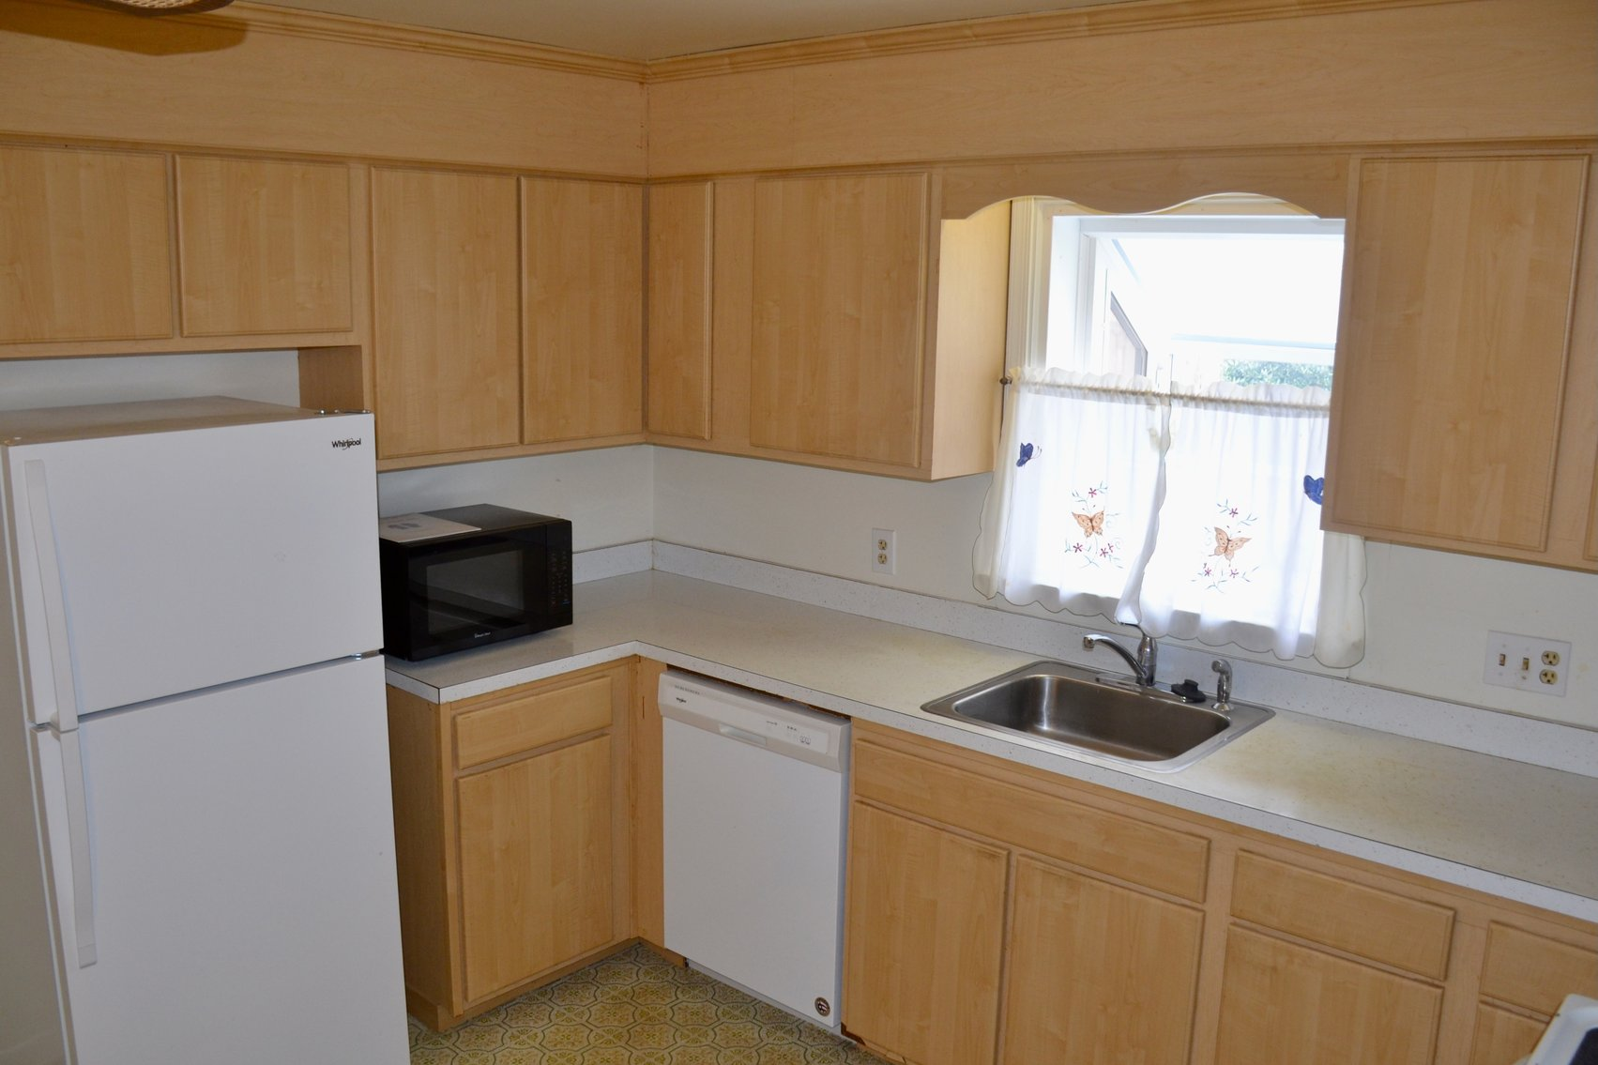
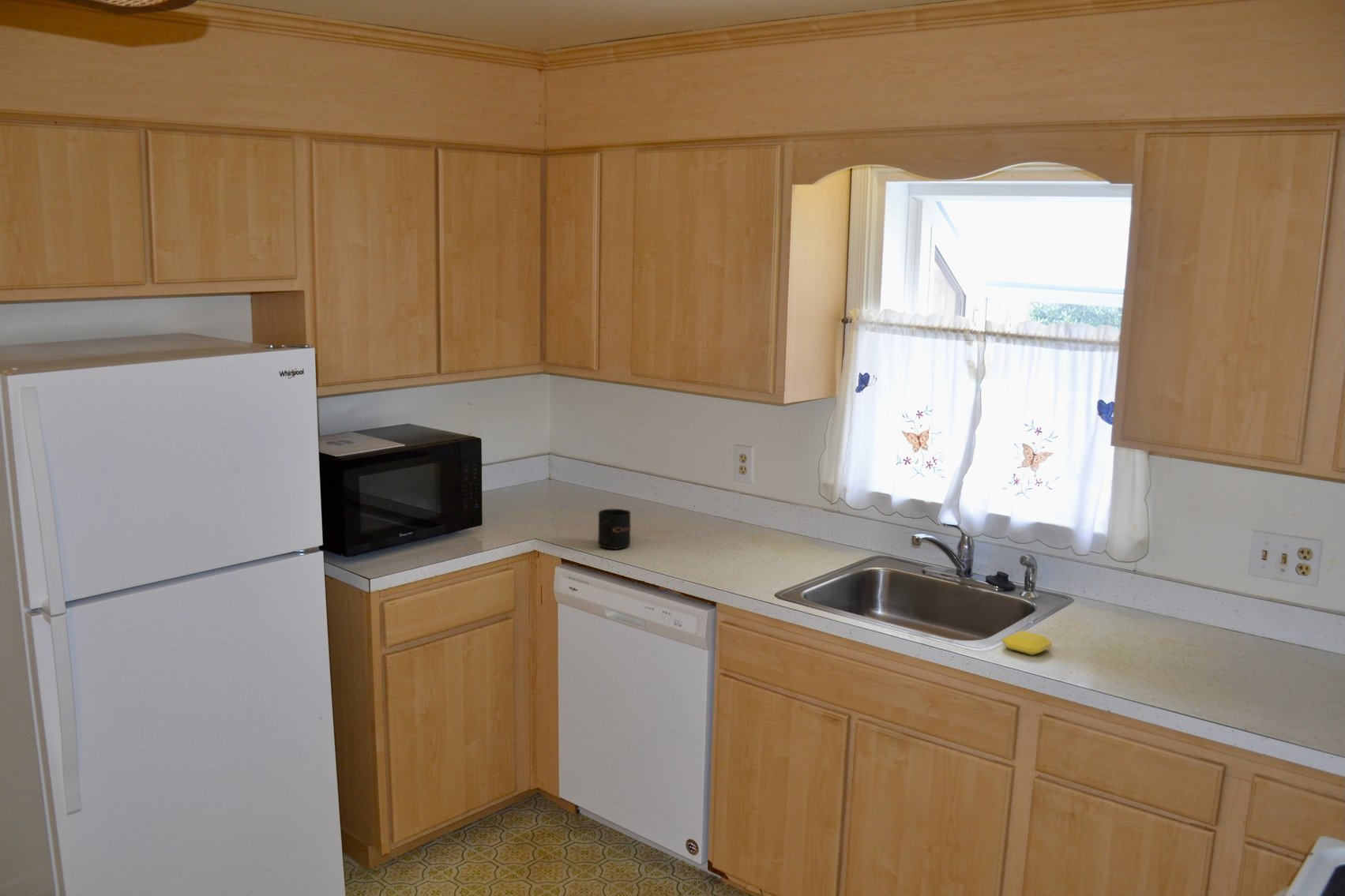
+ mug [597,508,632,550]
+ soap bar [1001,630,1053,656]
